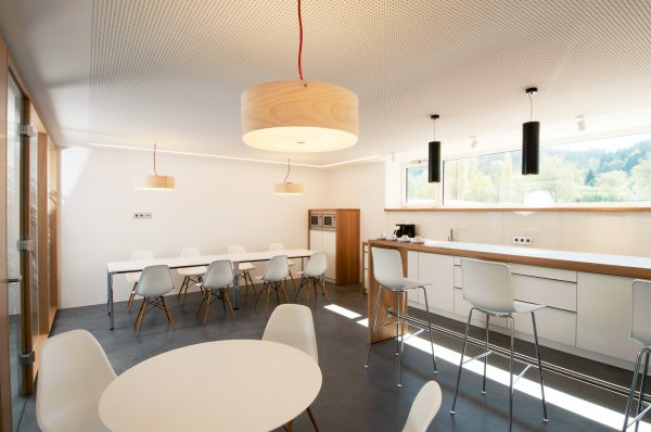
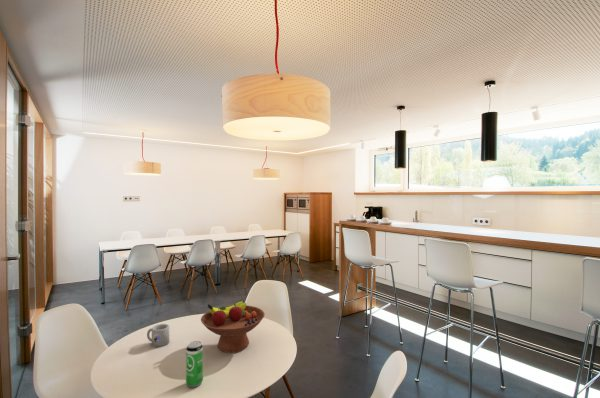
+ fruit bowl [200,300,265,353]
+ mug [146,323,170,348]
+ beverage can [185,340,204,389]
